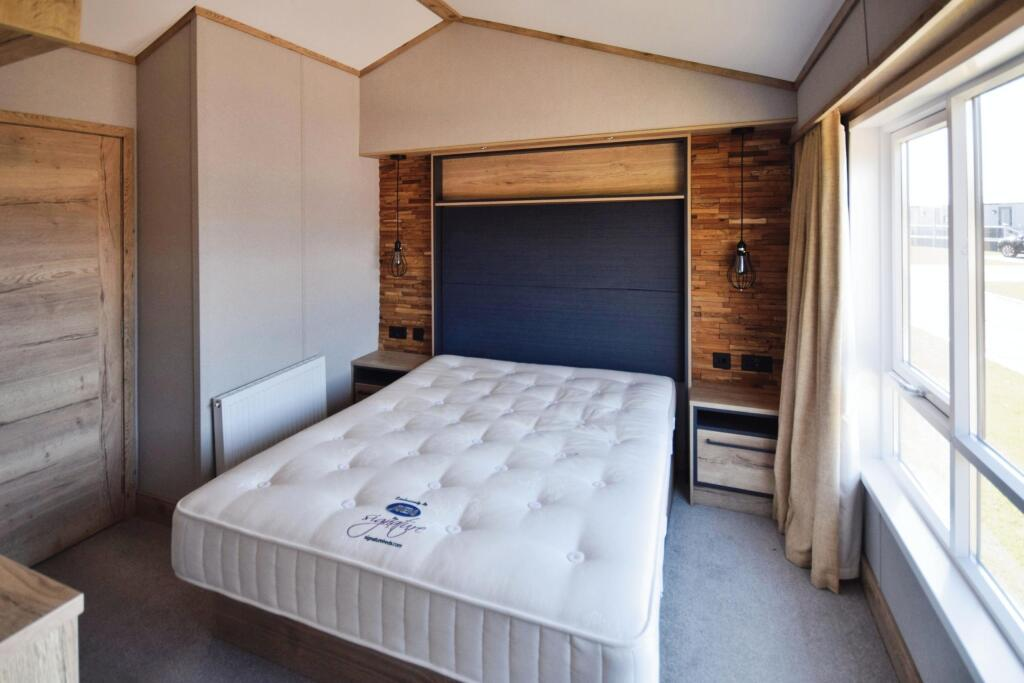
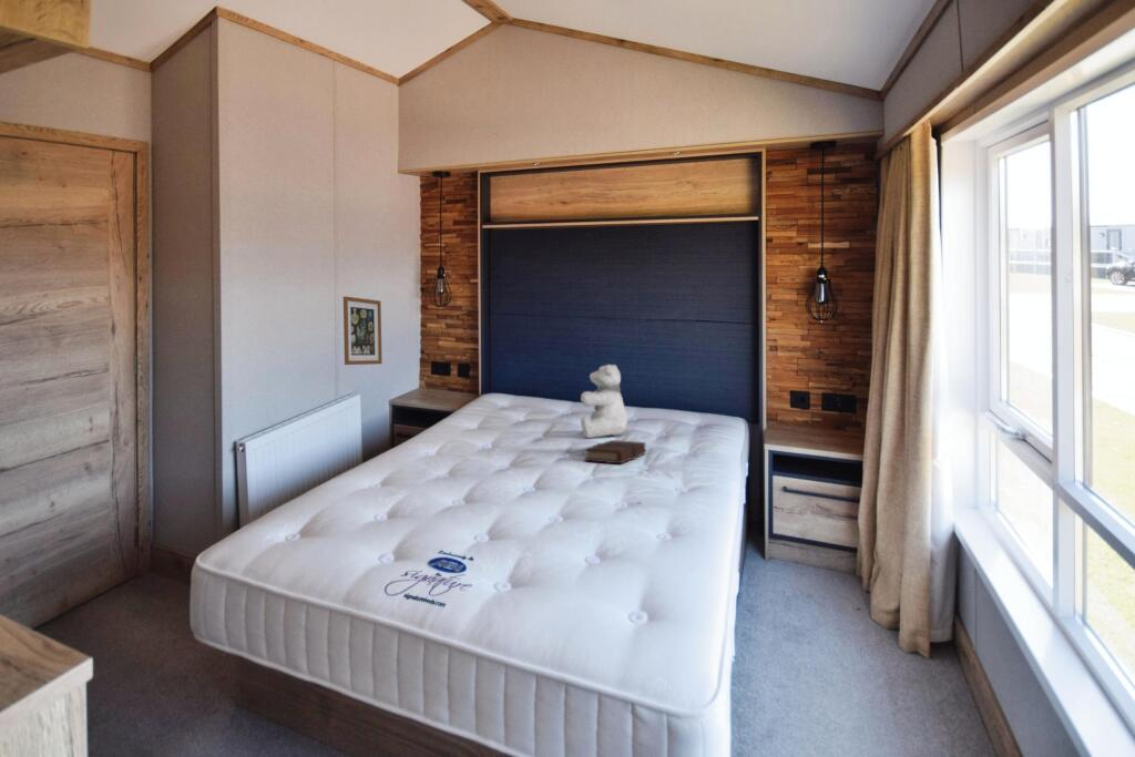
+ book [583,439,646,466]
+ wall art [342,295,384,366]
+ teddy bear [580,364,628,439]
